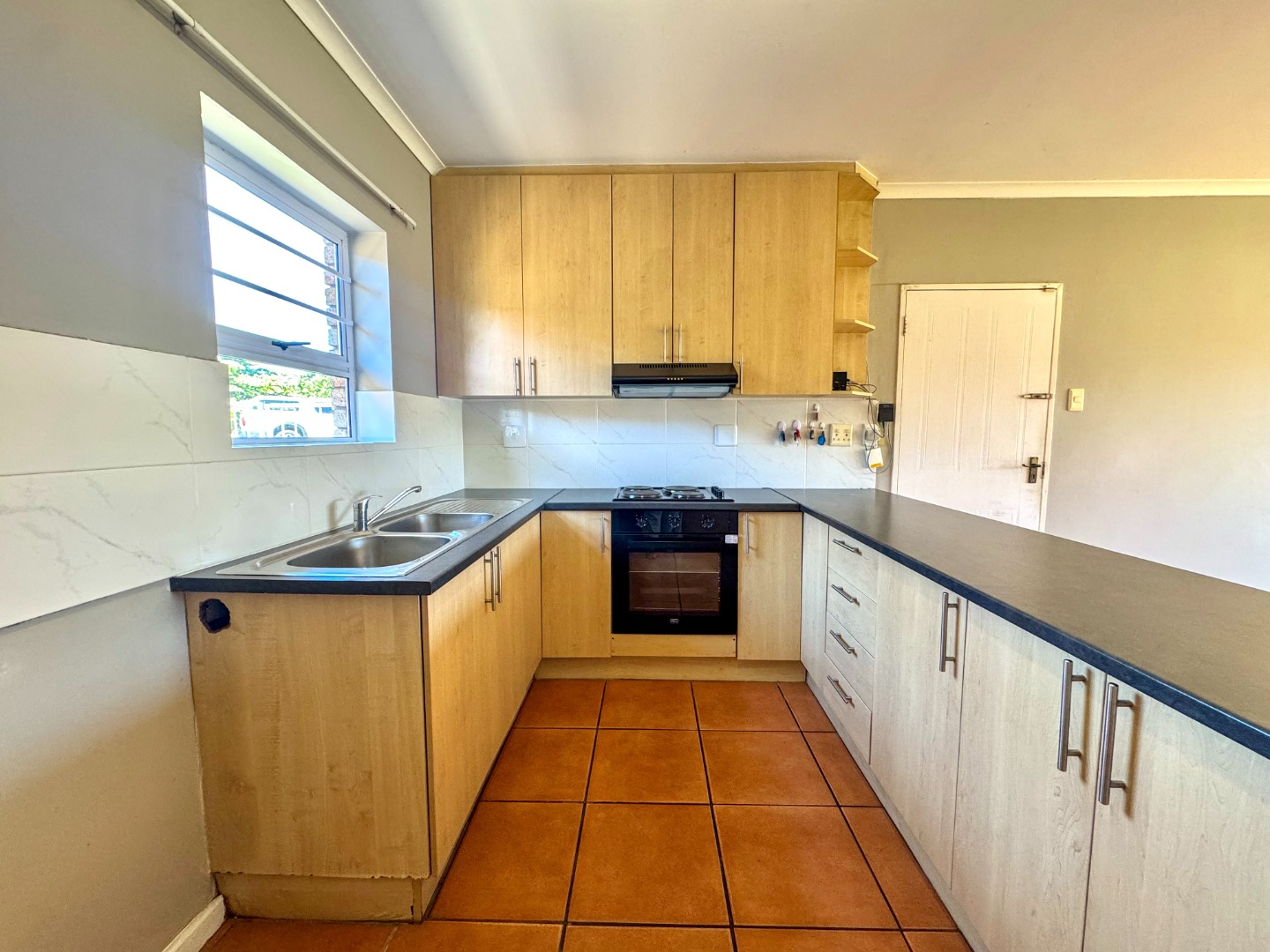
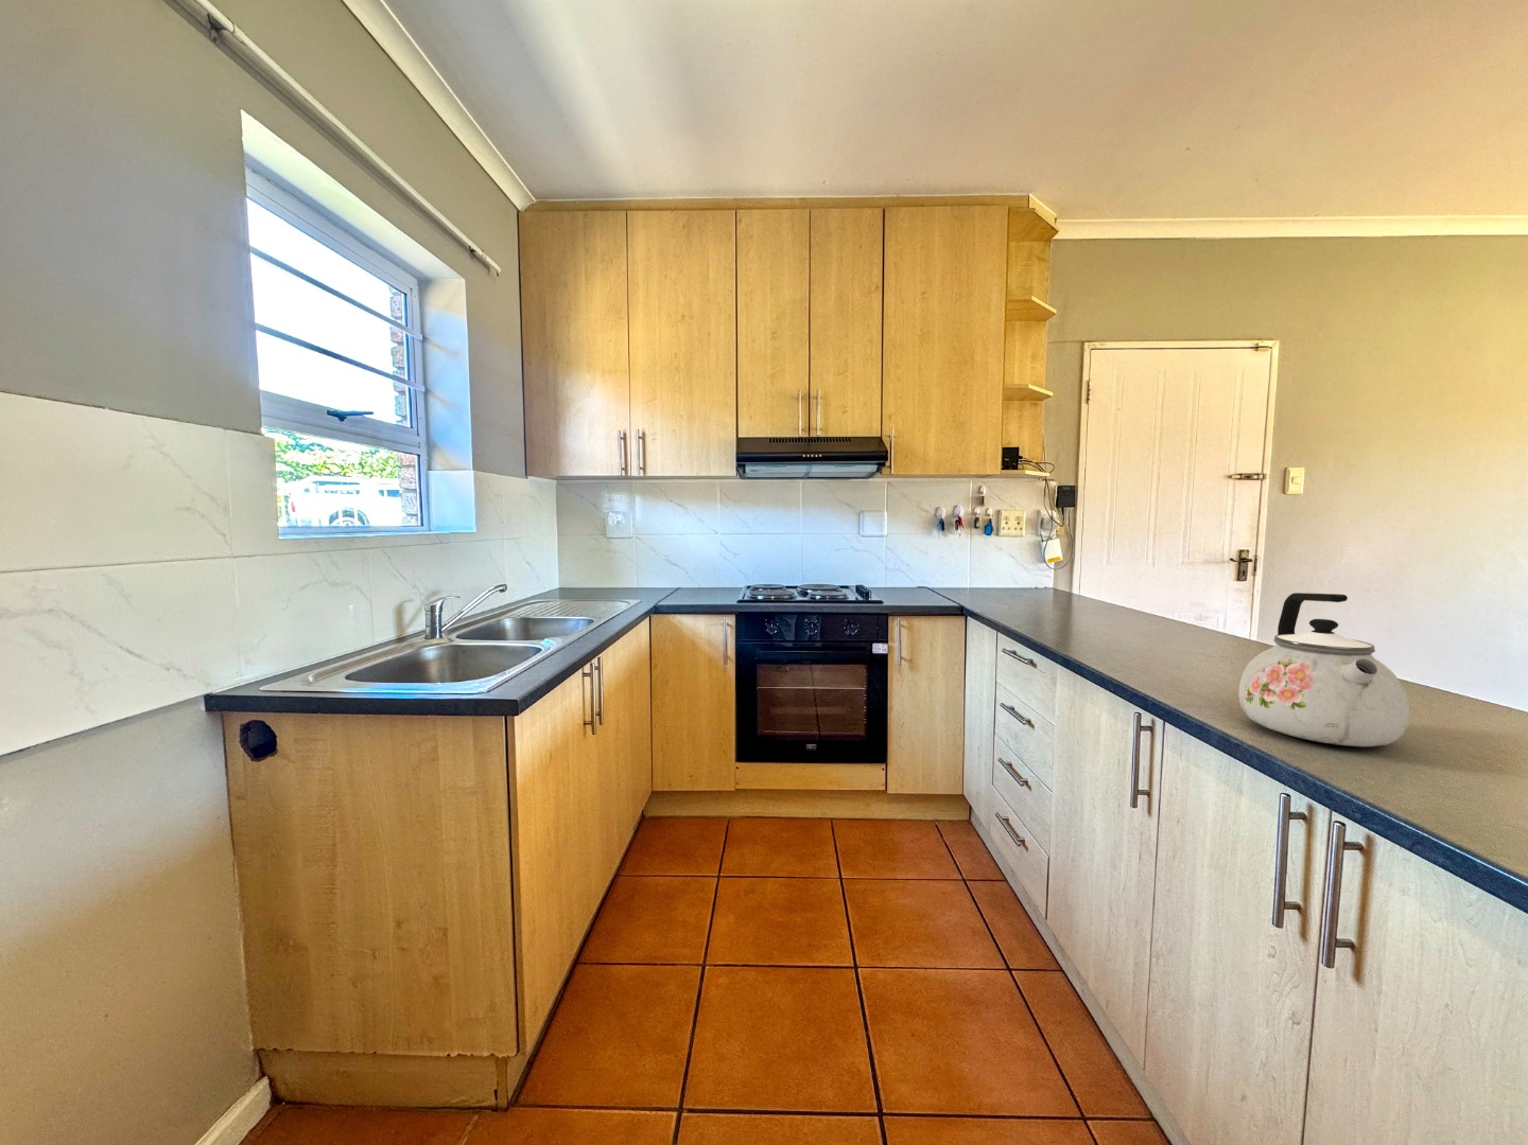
+ kettle [1237,592,1410,747]
